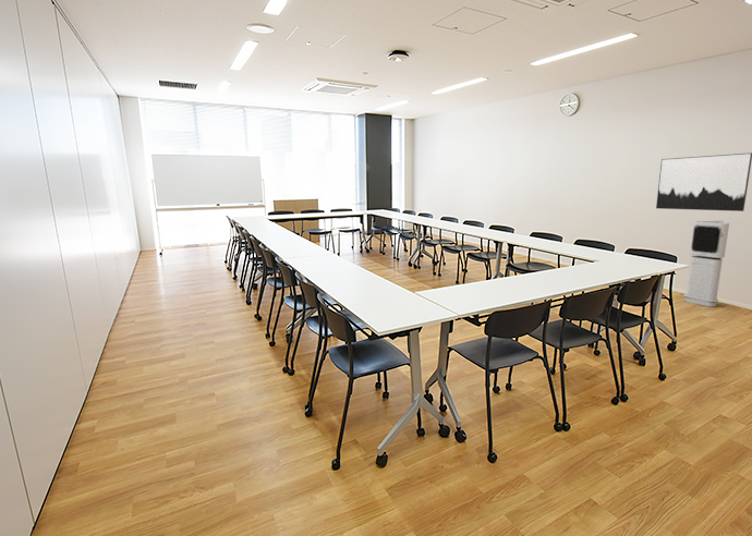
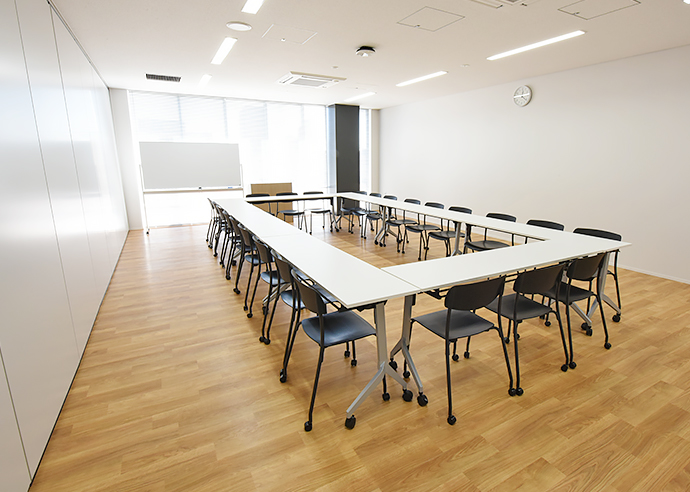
- wall art [655,151,752,212]
- air purifier [682,220,730,307]
